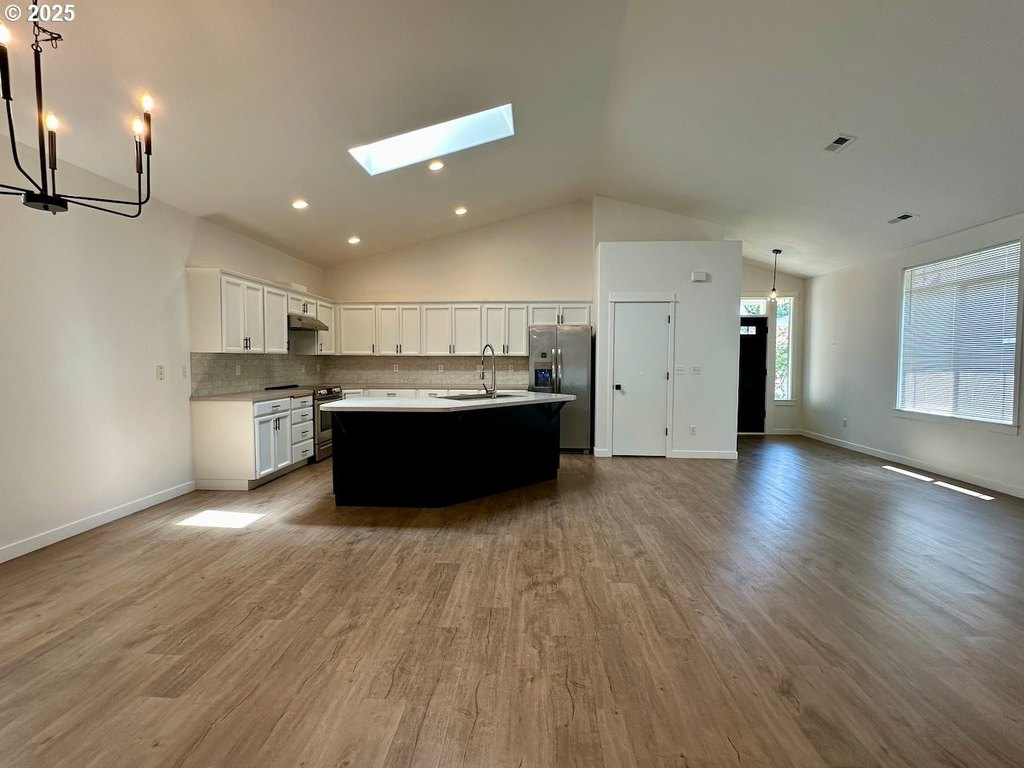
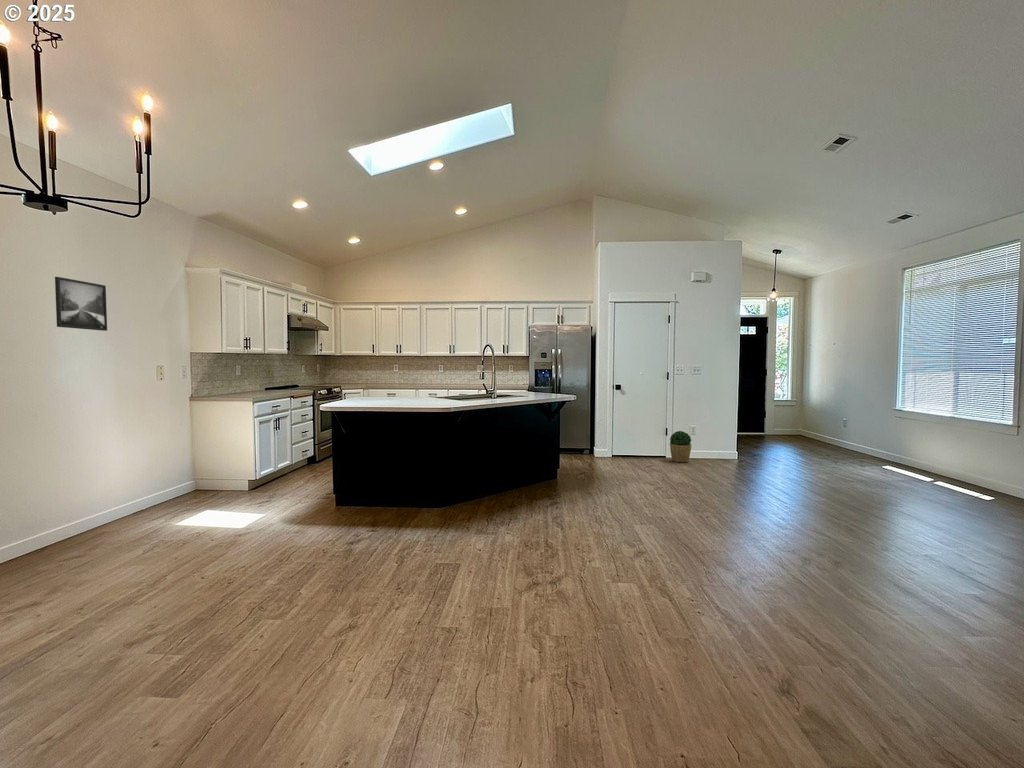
+ potted plant [669,430,692,463]
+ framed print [54,276,108,332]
